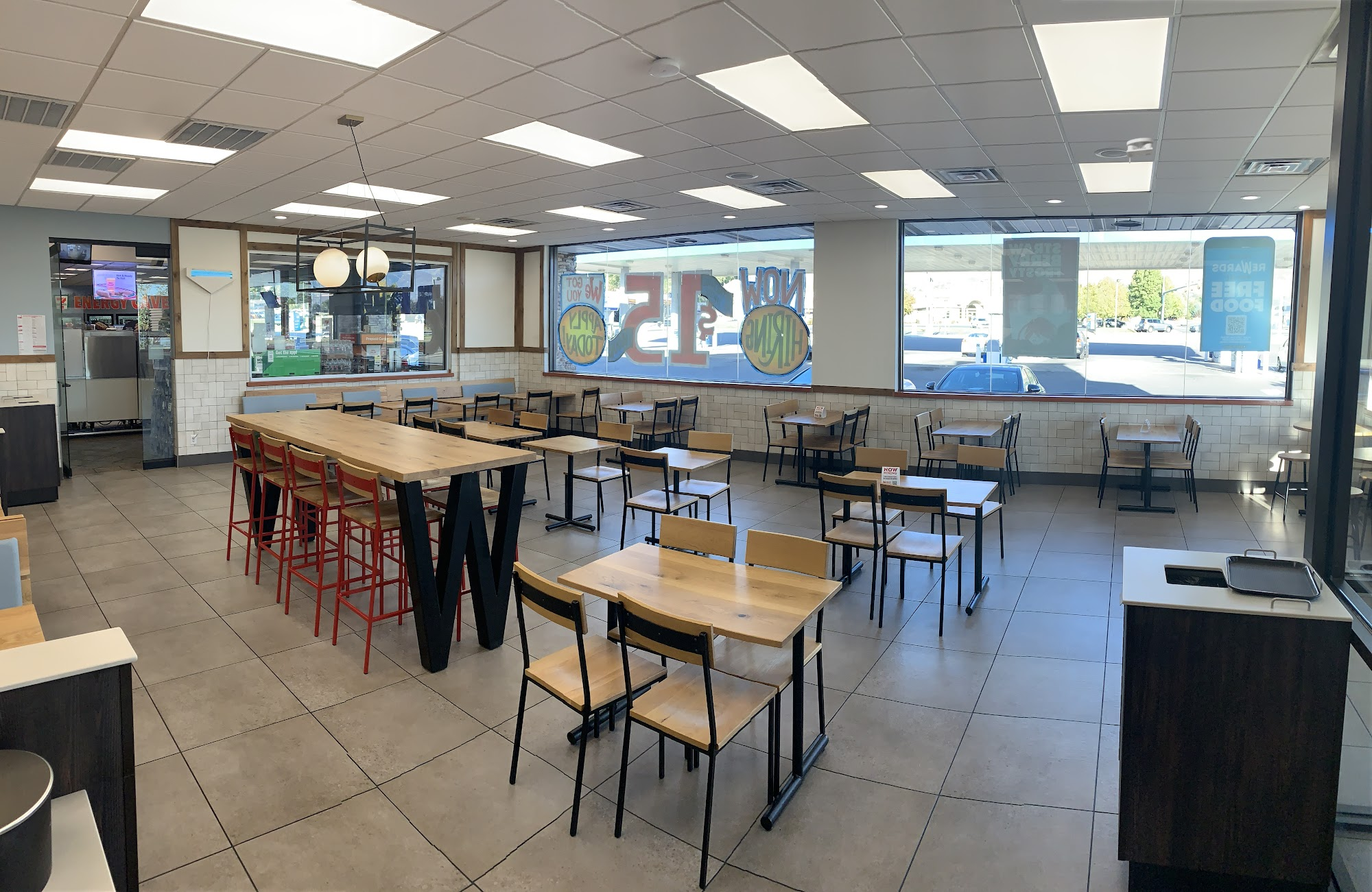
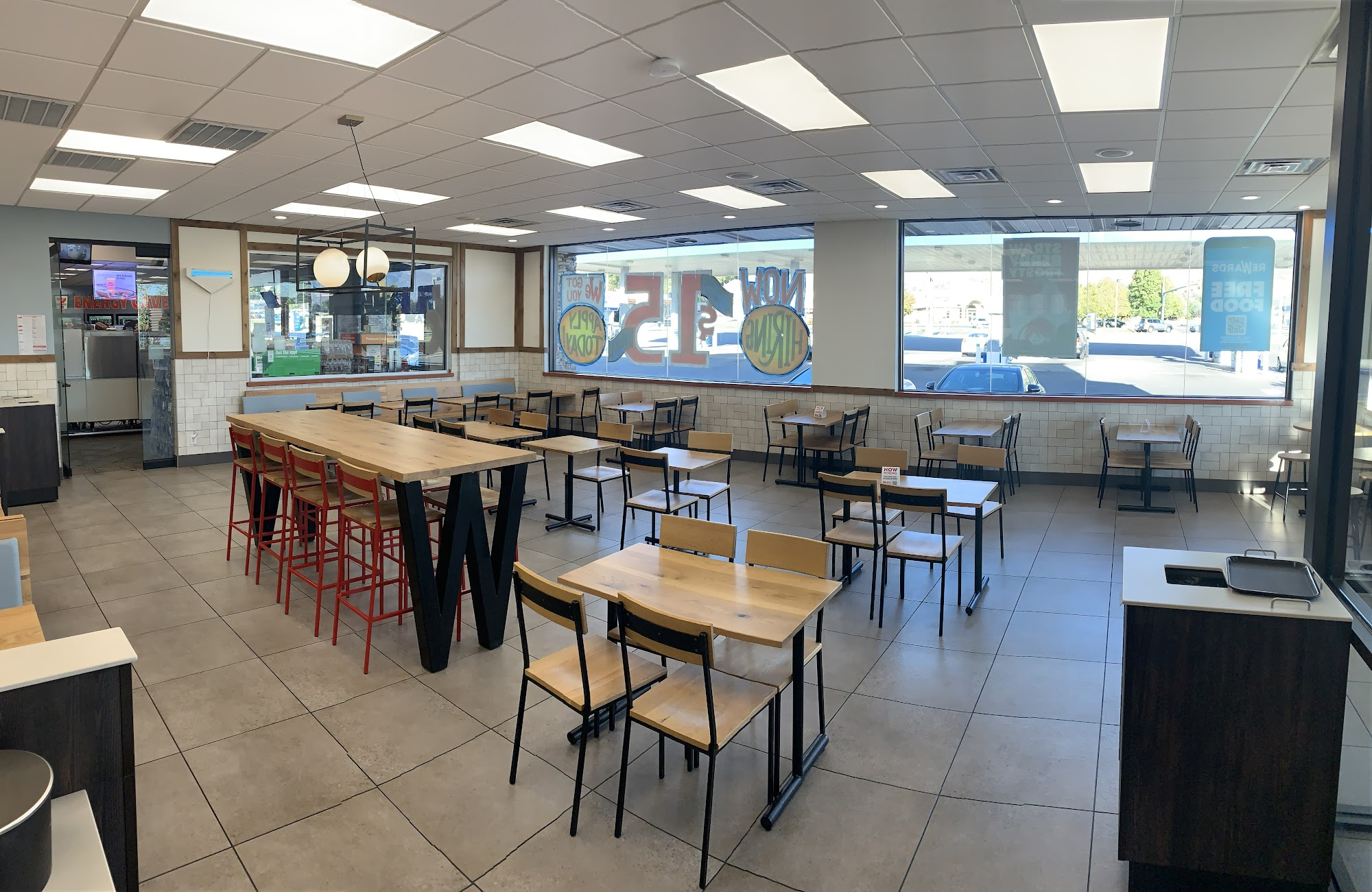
- smoke detector [1126,137,1155,164]
